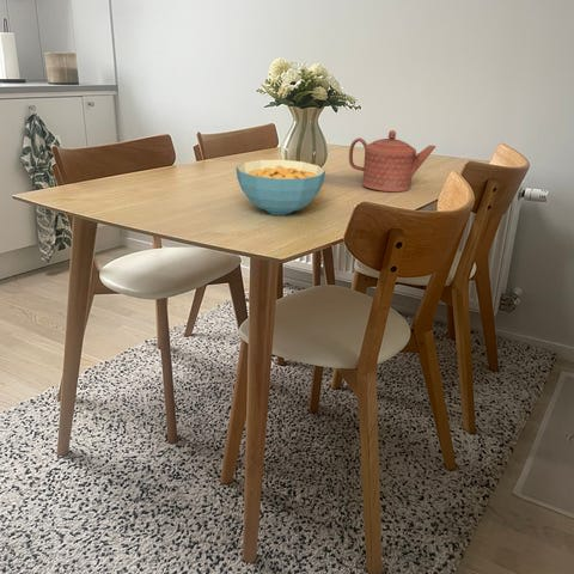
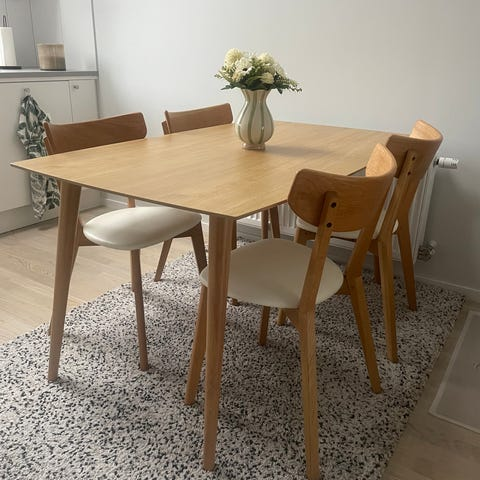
- teapot [348,129,436,193]
- cereal bowl [234,159,326,216]
